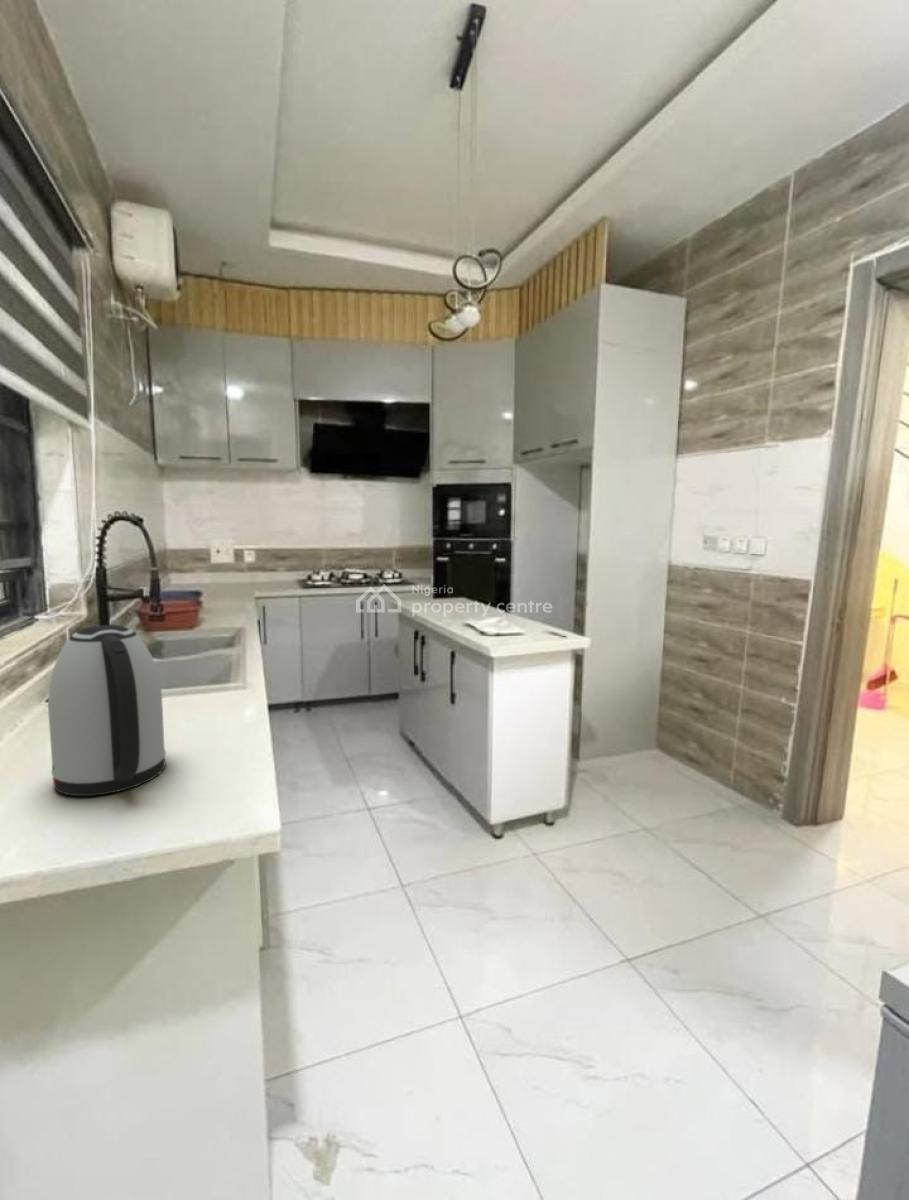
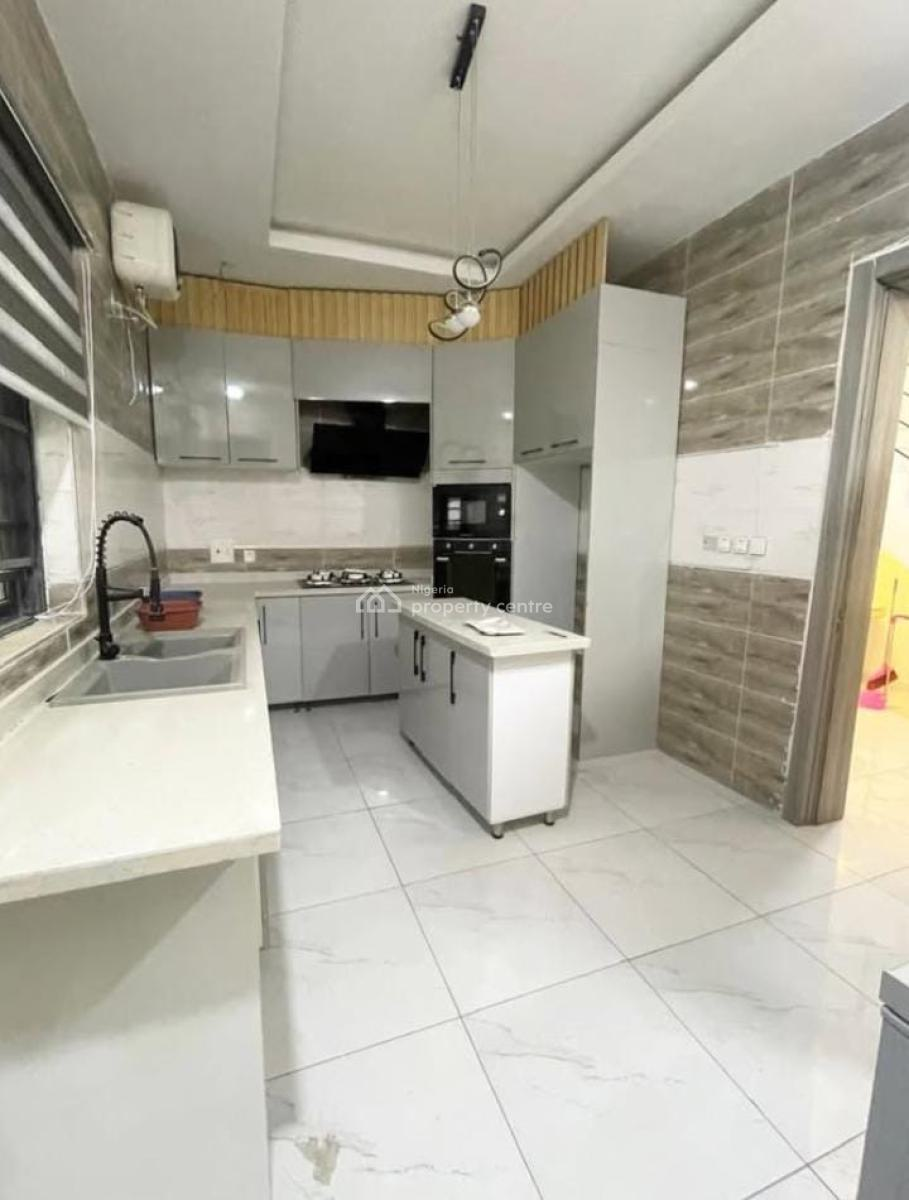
- kettle [47,624,167,797]
